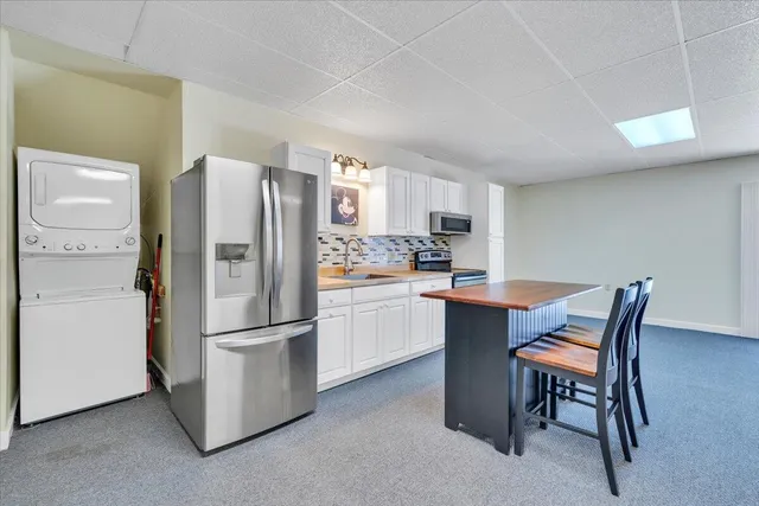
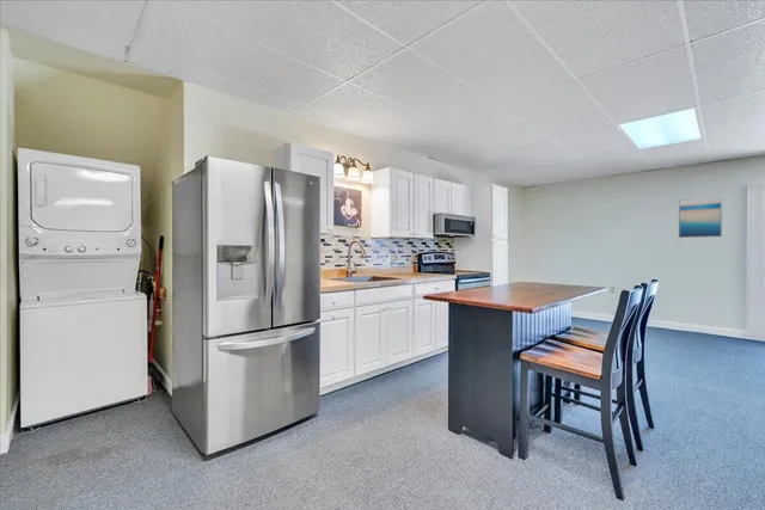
+ wall art [678,195,723,239]
